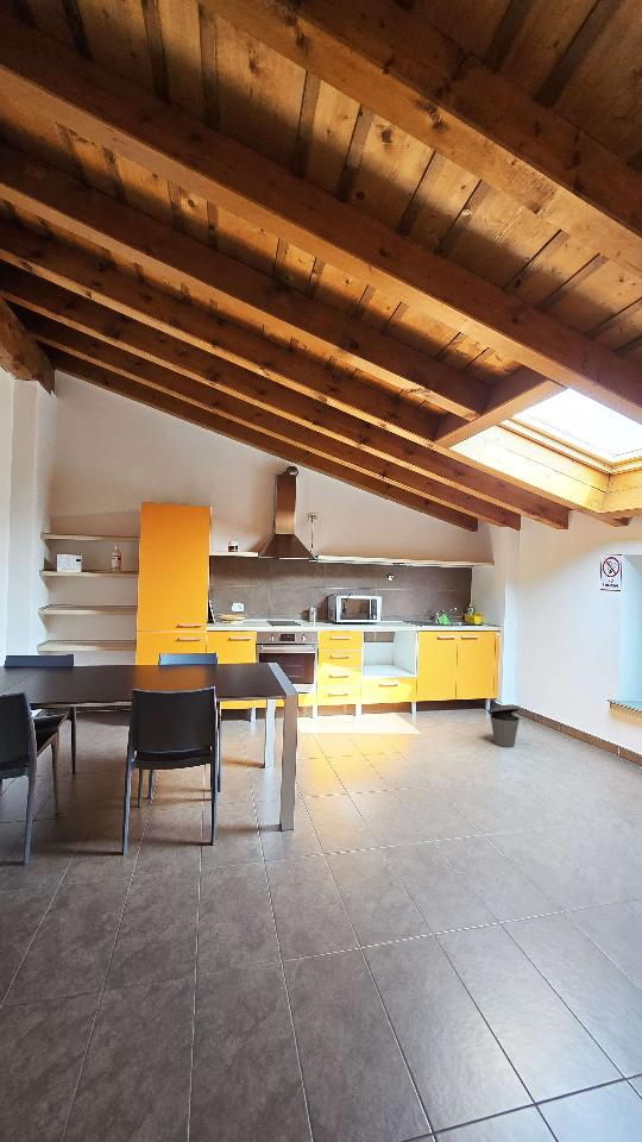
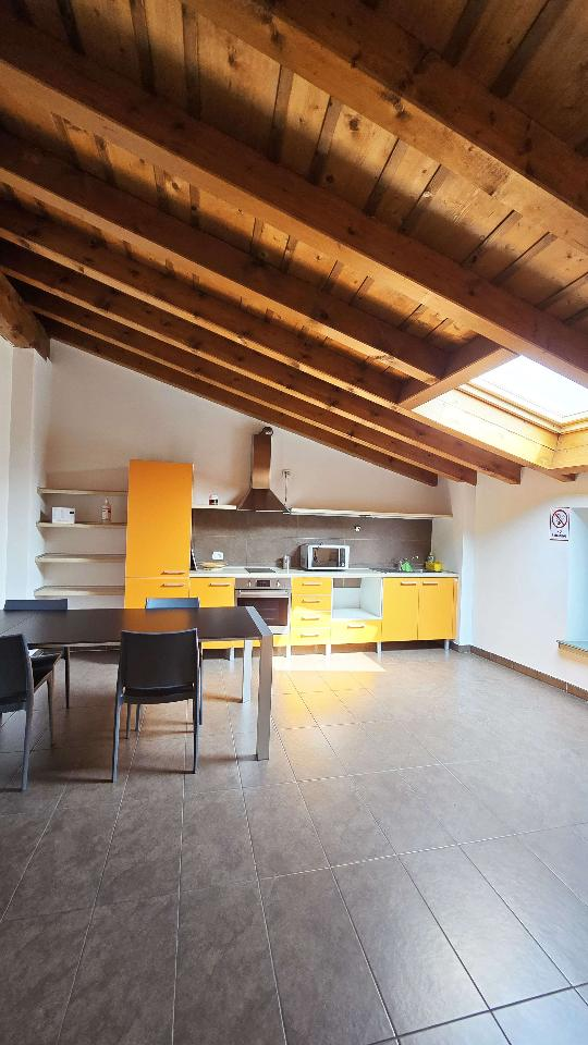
- trash can [486,704,521,748]
